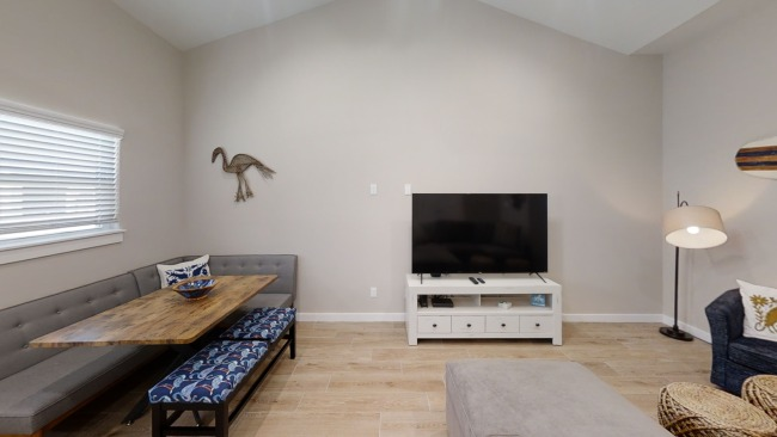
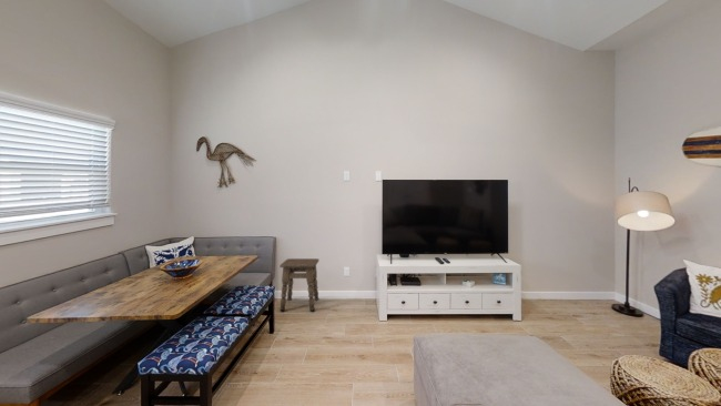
+ side table [278,257,319,312]
